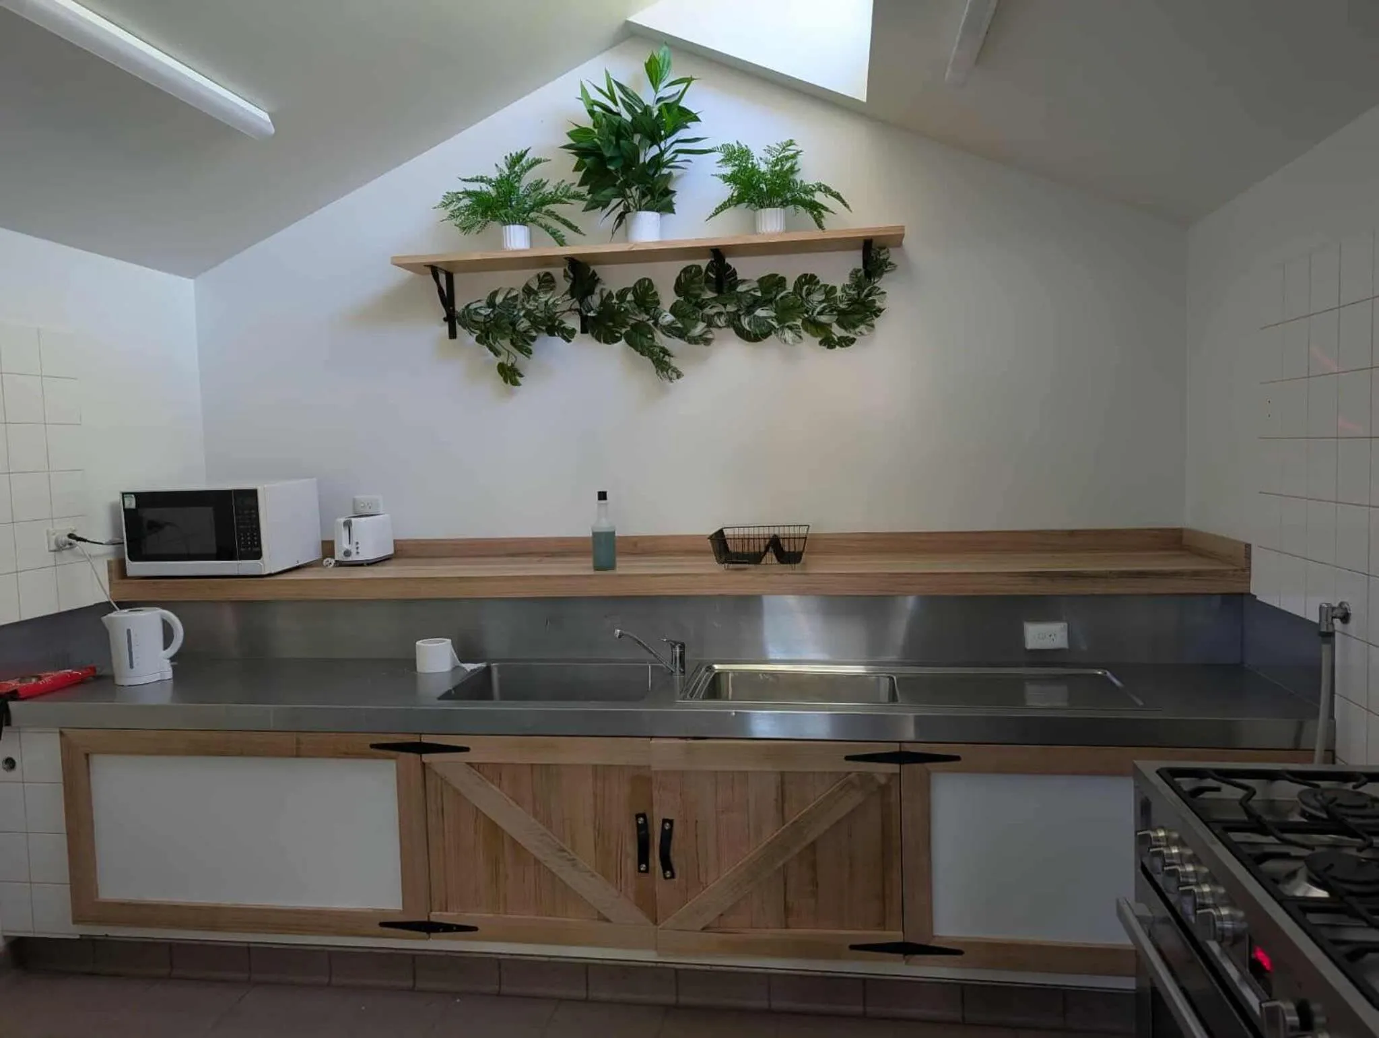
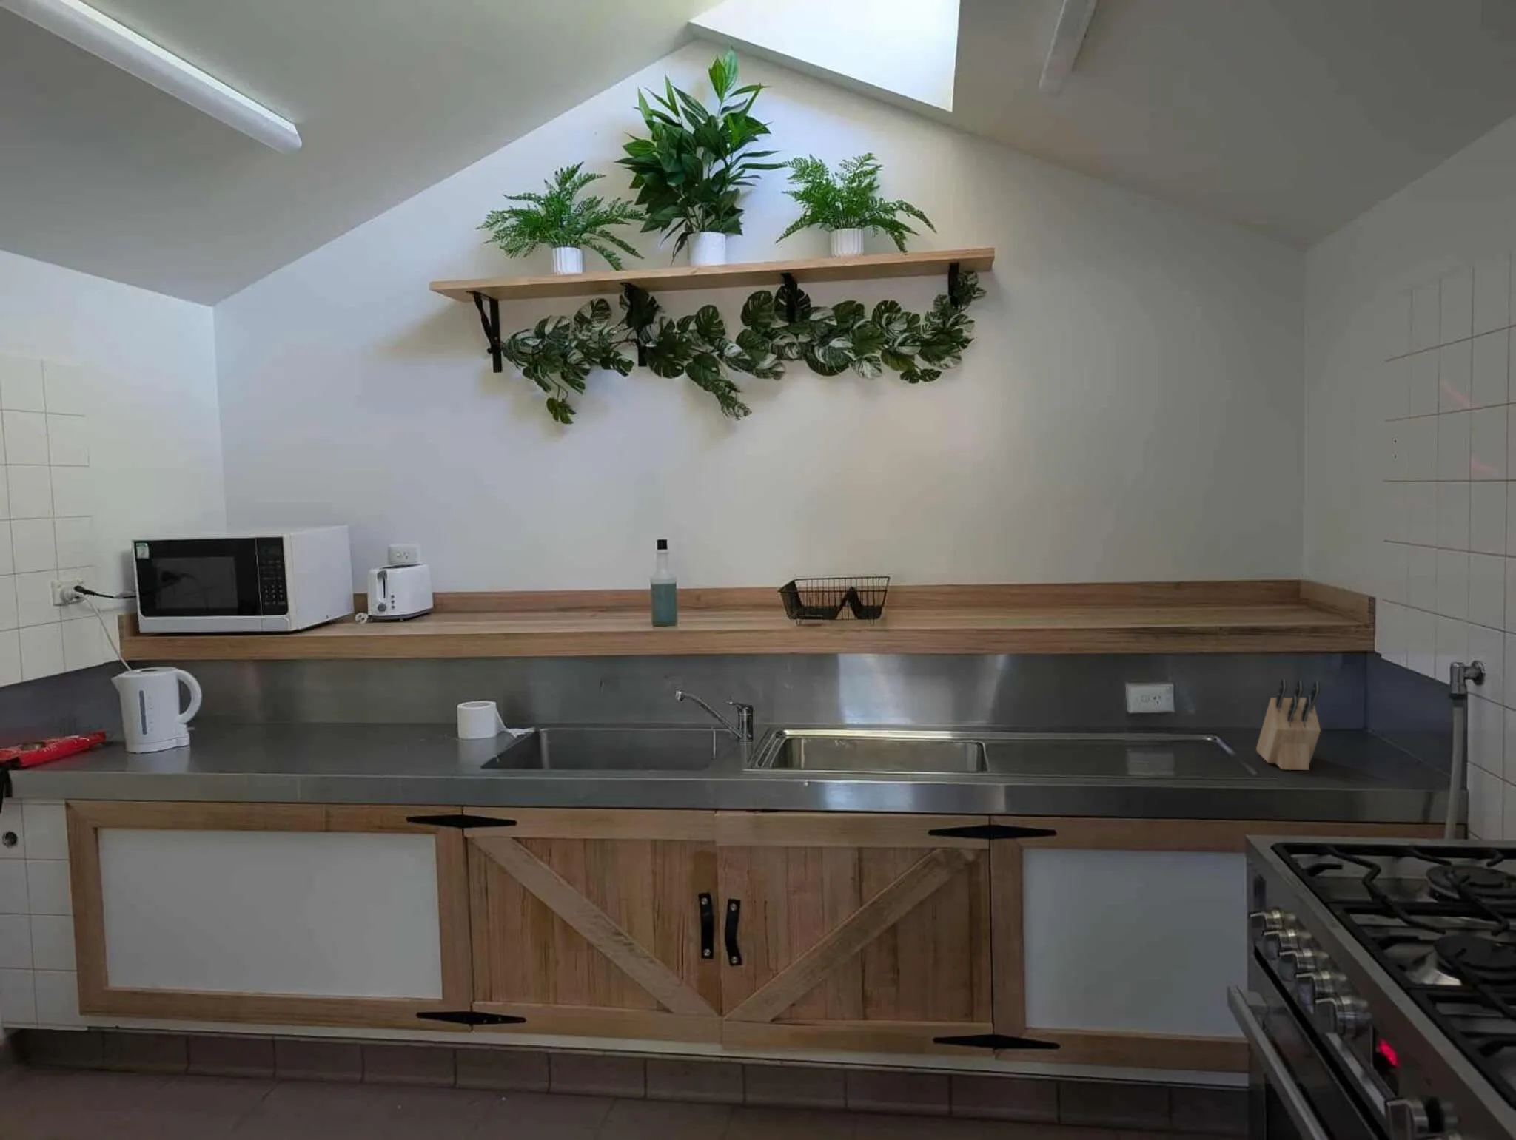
+ knife block [1256,679,1322,771]
